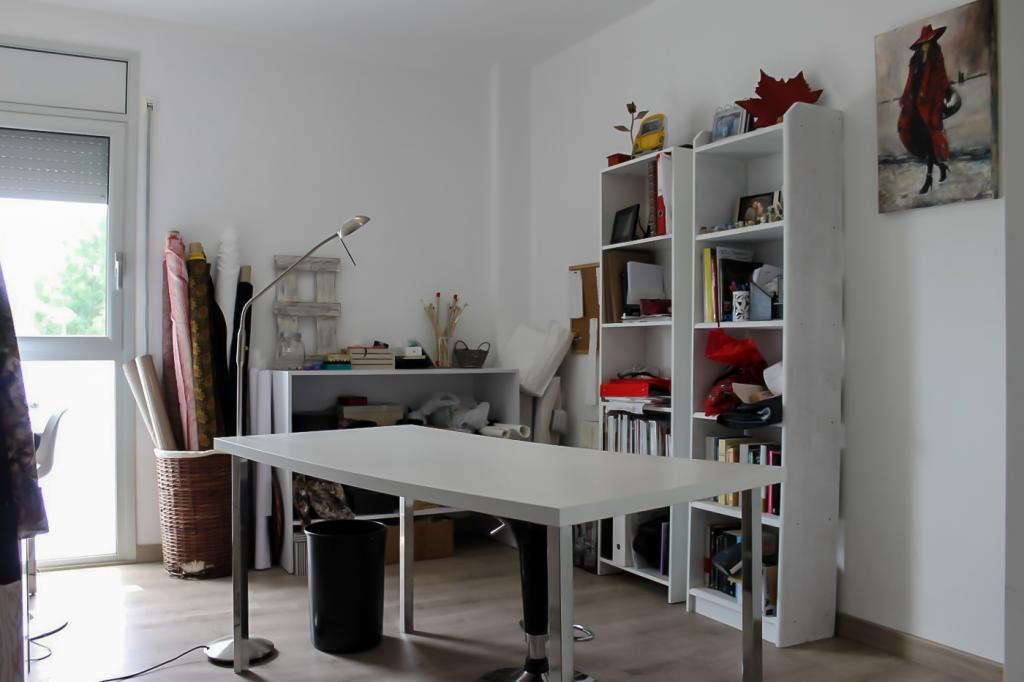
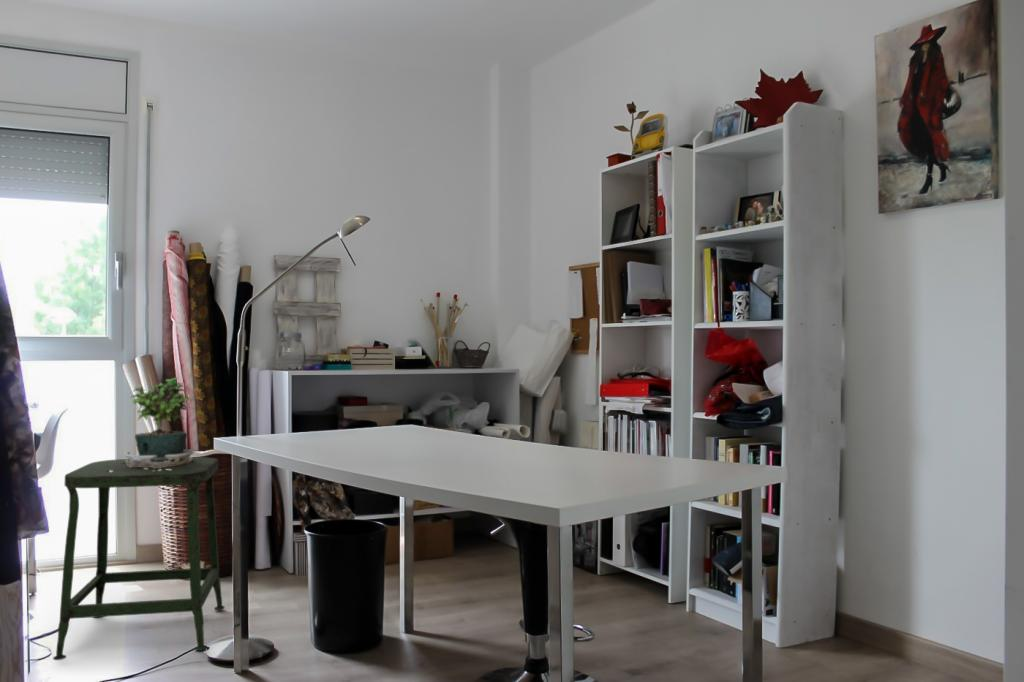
+ stool [52,456,225,661]
+ potted plant [123,375,196,471]
